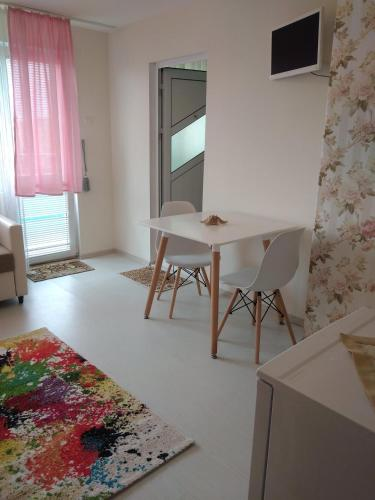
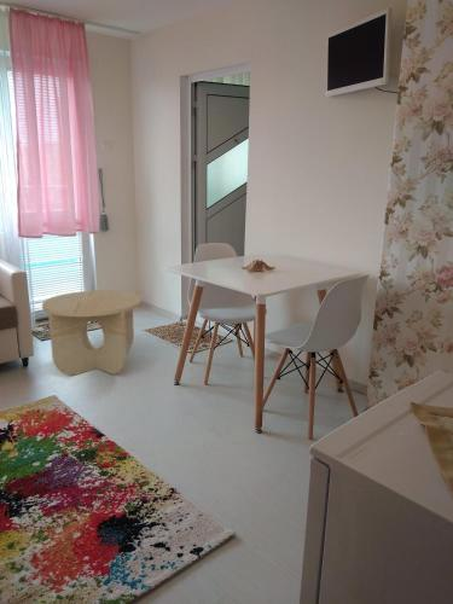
+ side table [41,289,143,376]
